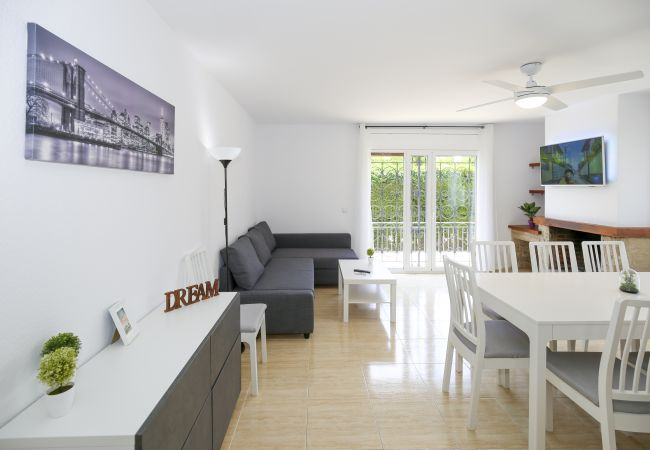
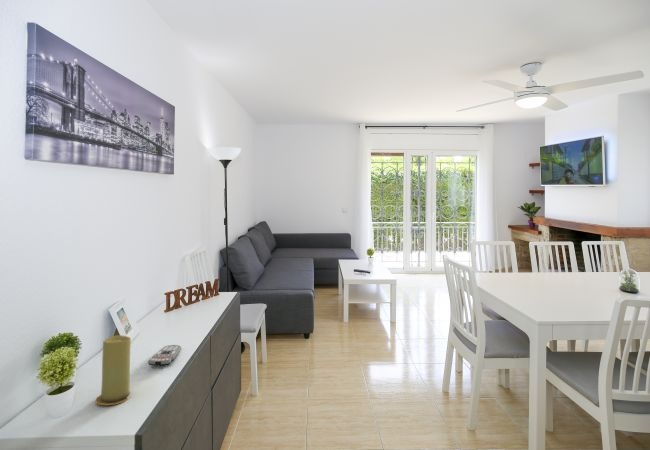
+ candle [95,334,133,406]
+ remote control [147,344,182,366]
